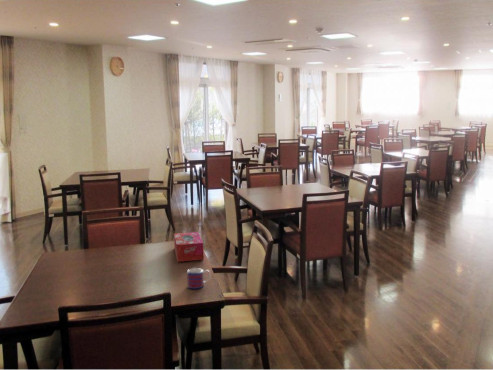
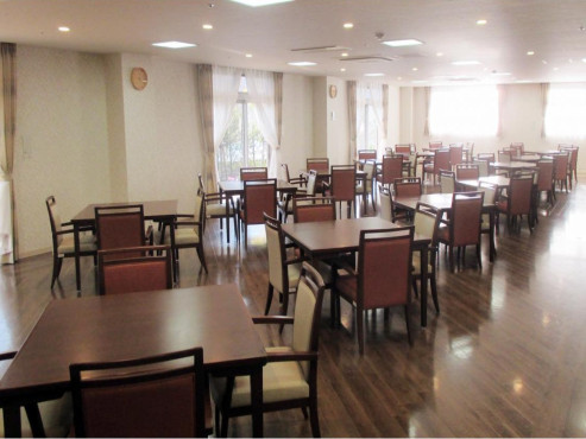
- mug [186,267,212,290]
- tissue box [173,231,205,263]
